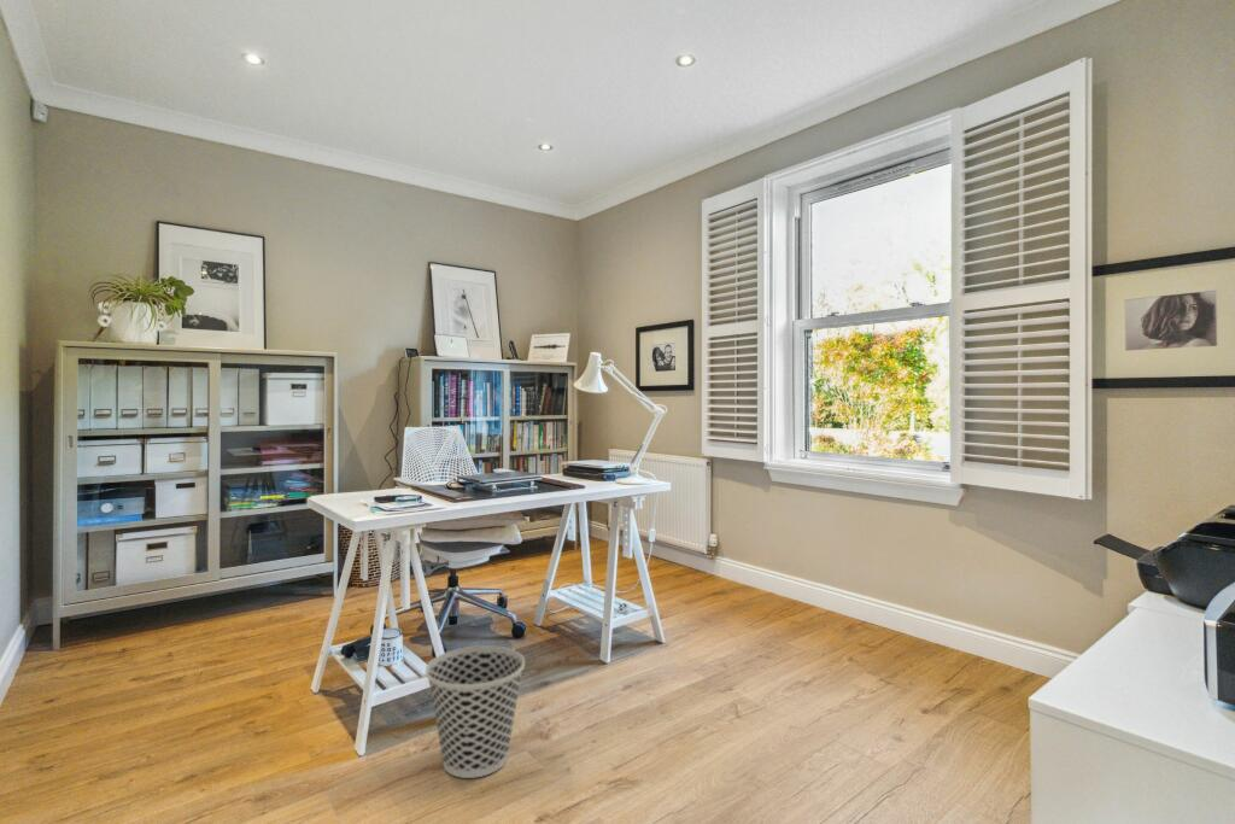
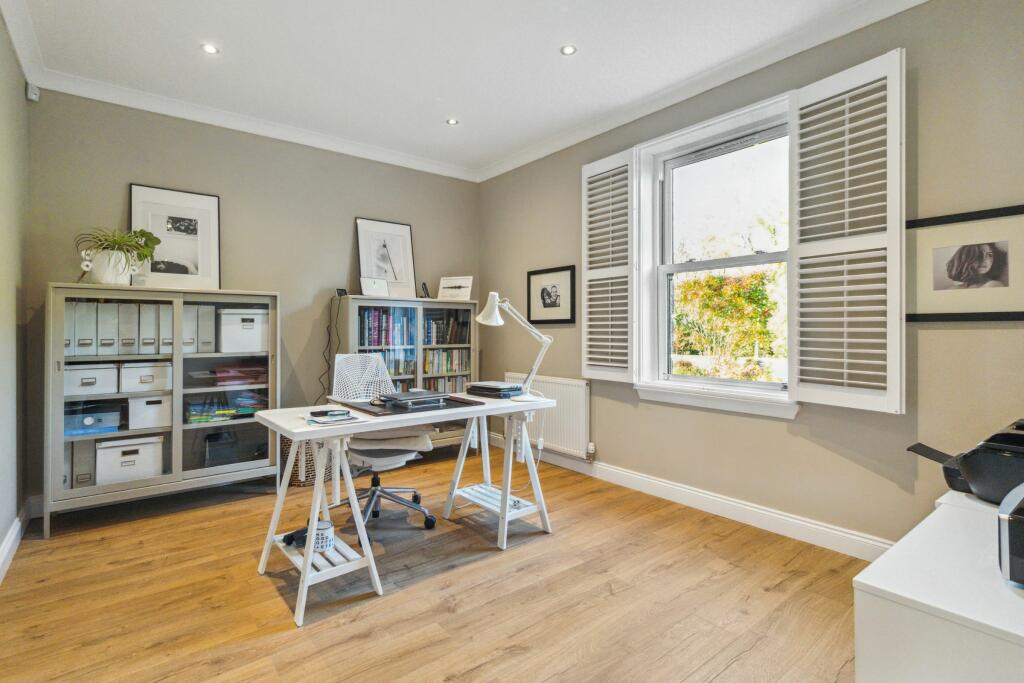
- wastebasket [425,644,526,779]
